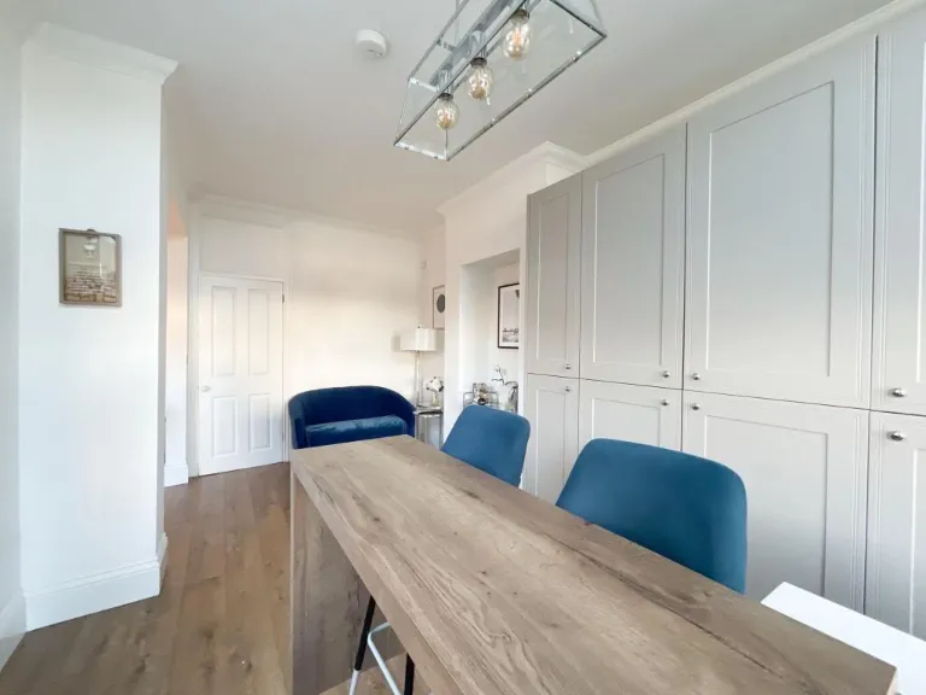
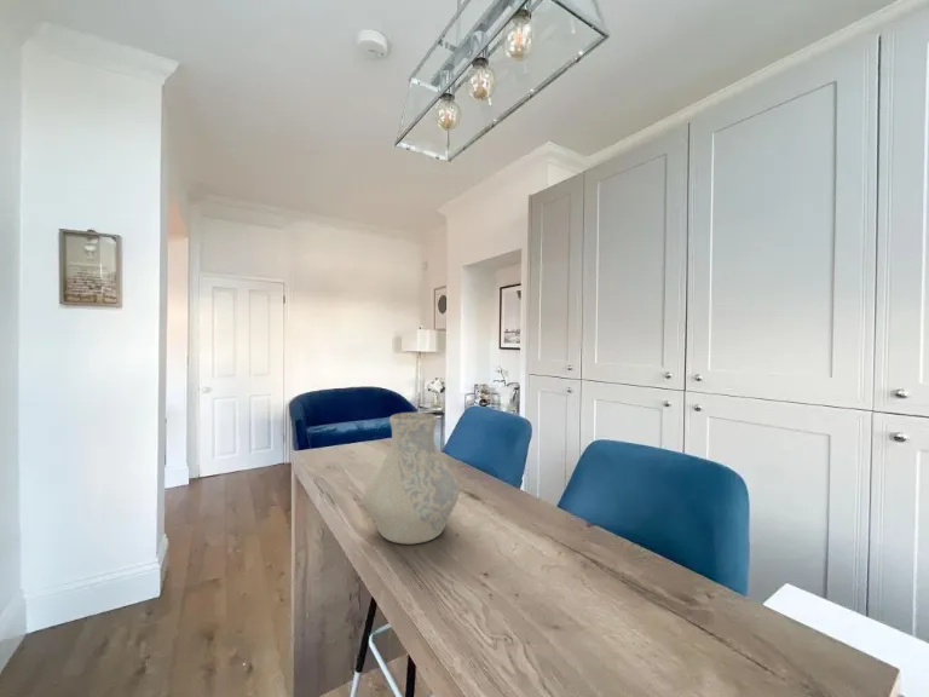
+ vase [364,411,461,546]
